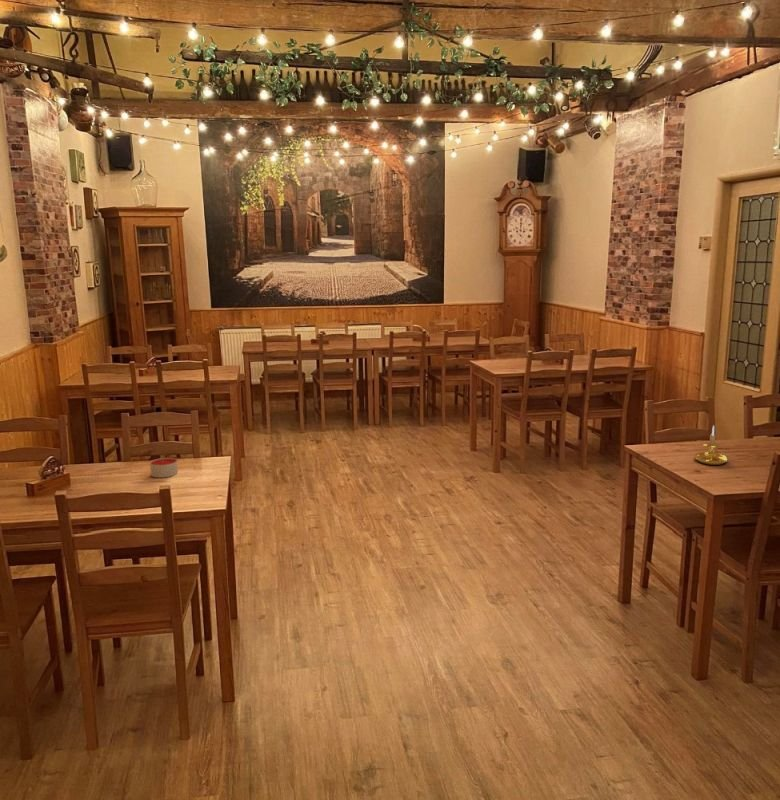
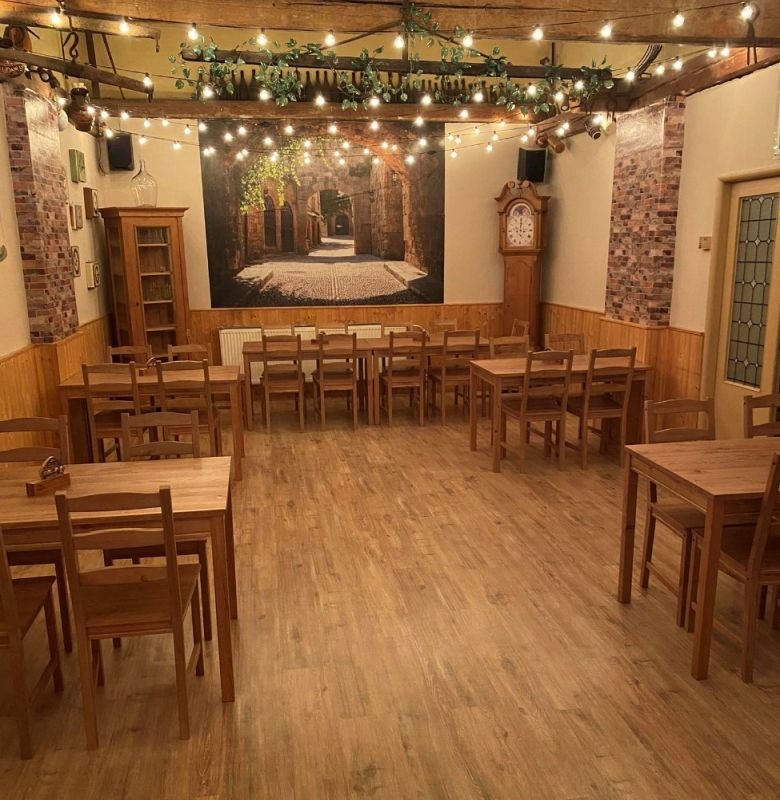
- candle holder [693,424,728,466]
- candle [149,457,179,479]
